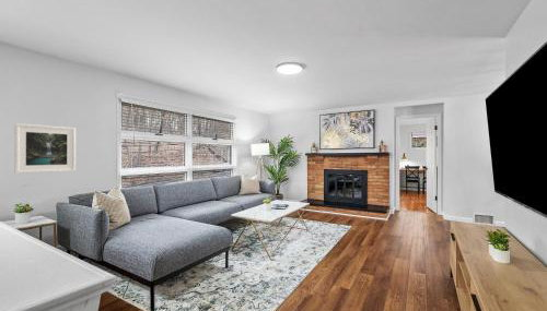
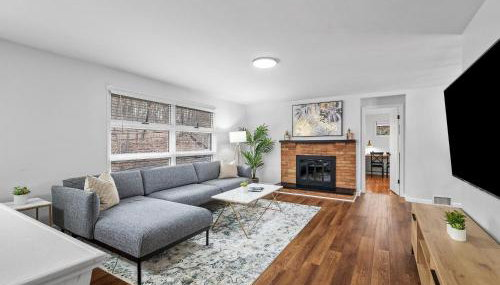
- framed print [13,122,77,175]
